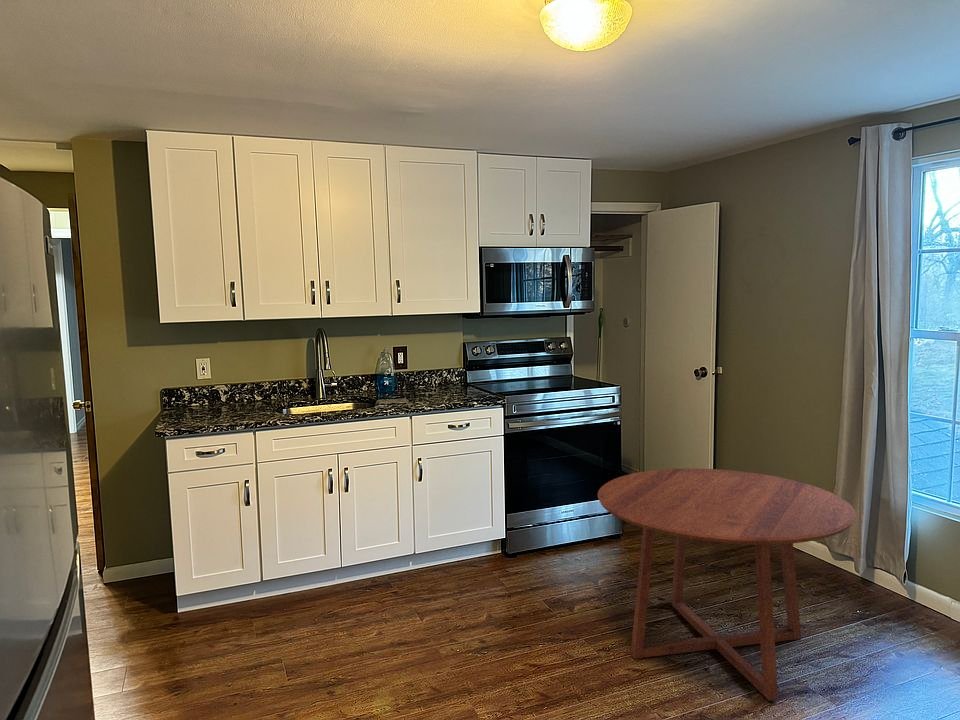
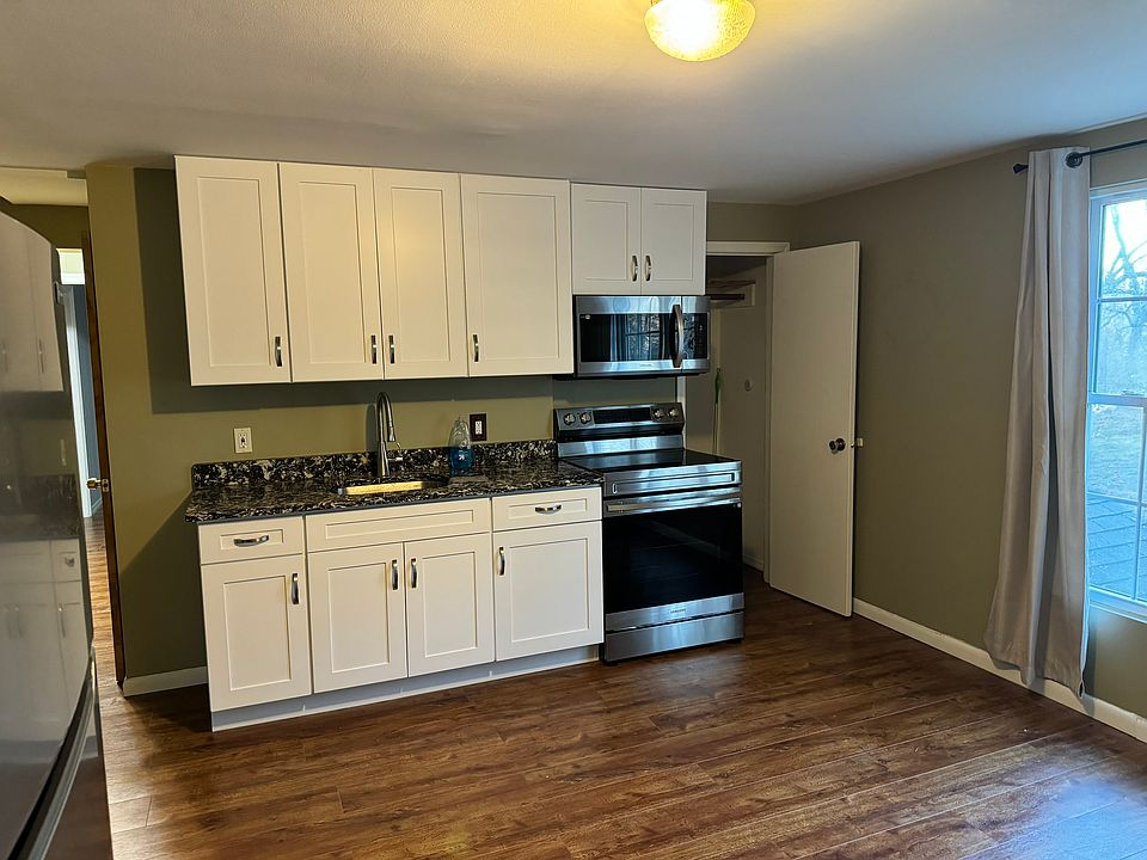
- round table [597,468,857,702]
